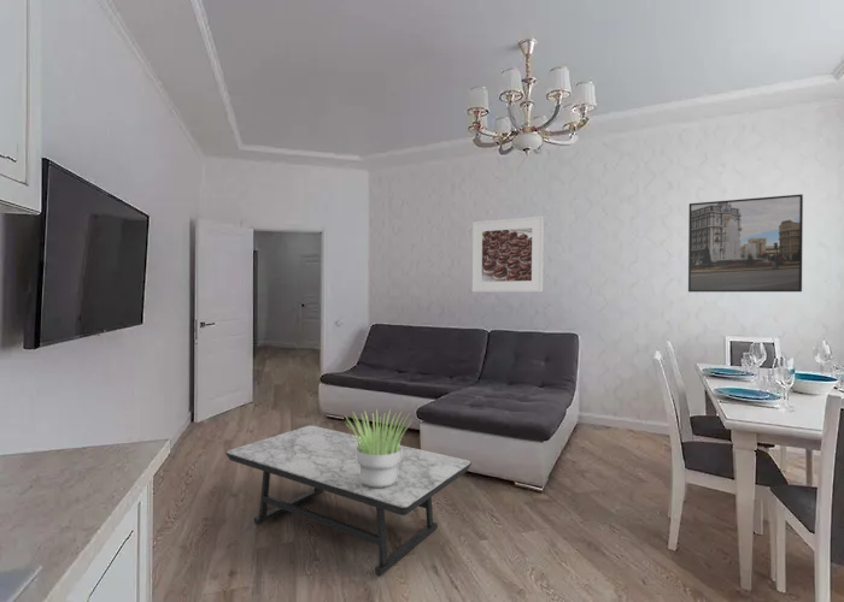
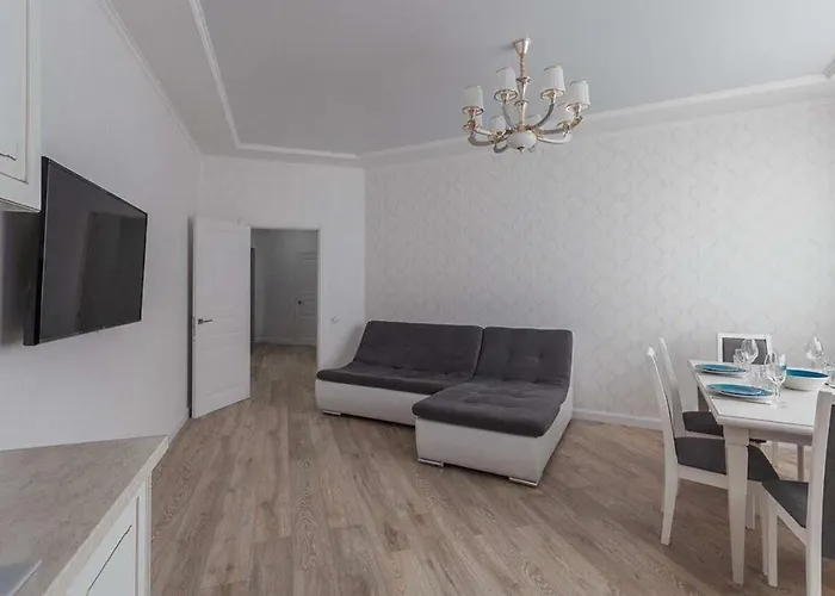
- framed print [471,216,545,293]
- potted plant [342,408,412,488]
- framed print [687,193,804,293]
- coffee table [224,425,473,578]
